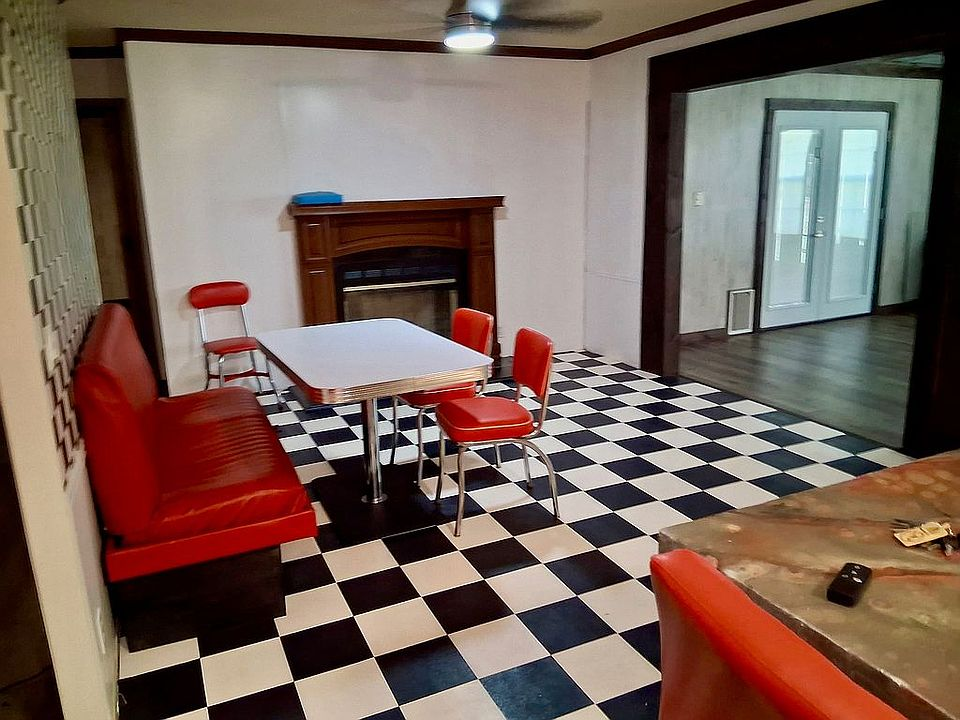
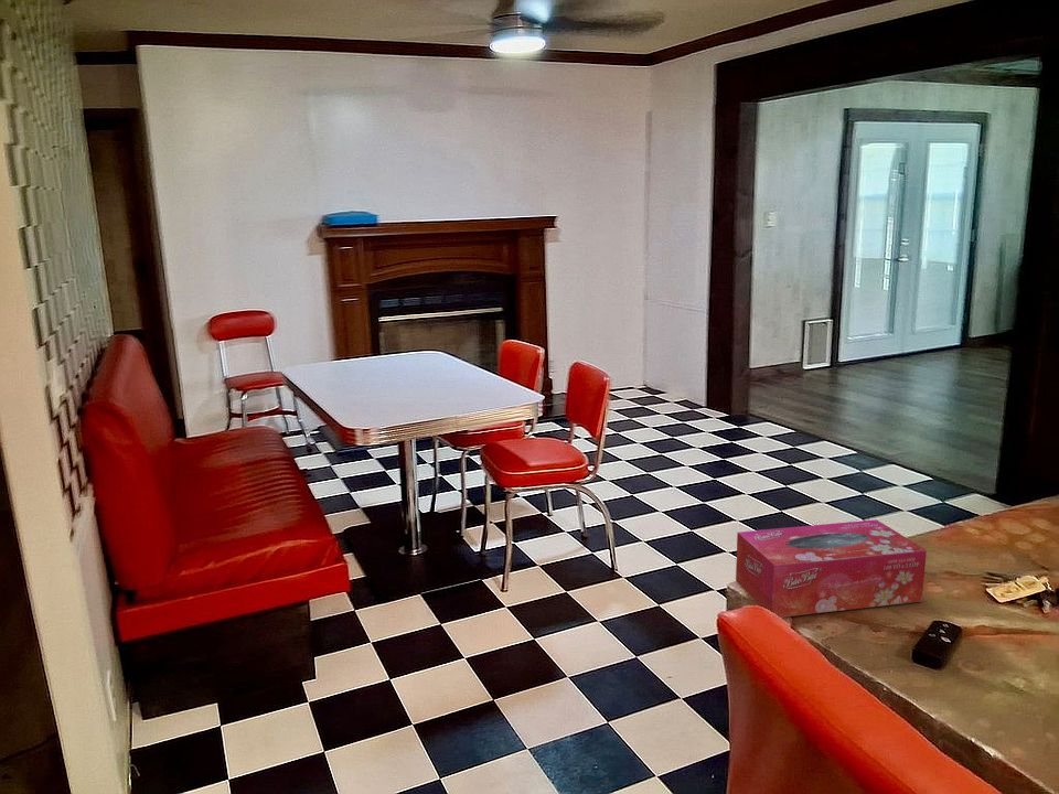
+ tissue box [735,518,928,619]
